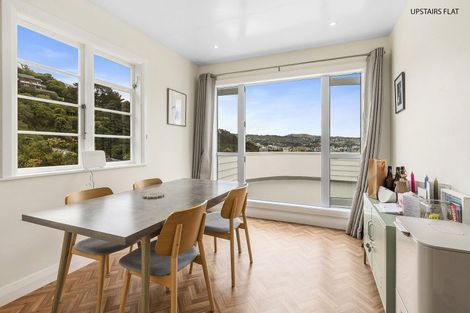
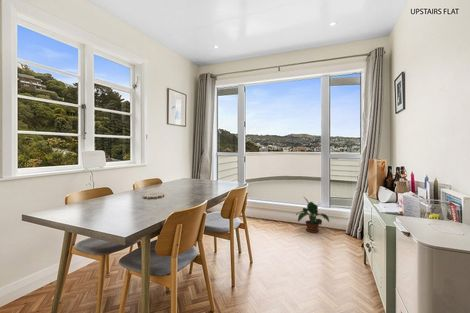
+ potted plant [295,195,330,234]
